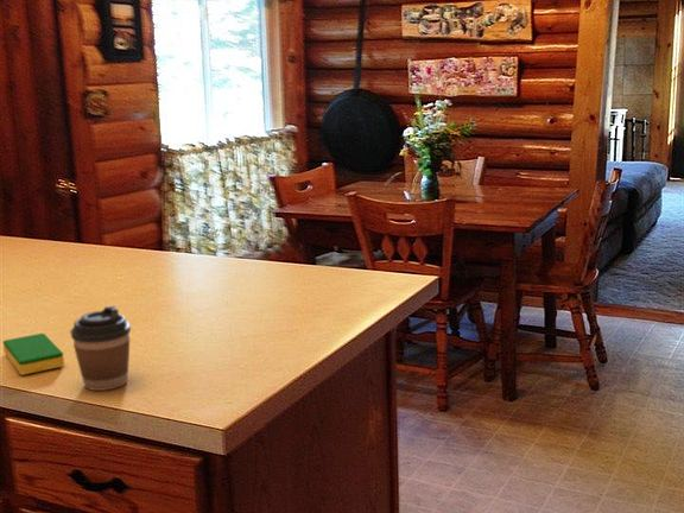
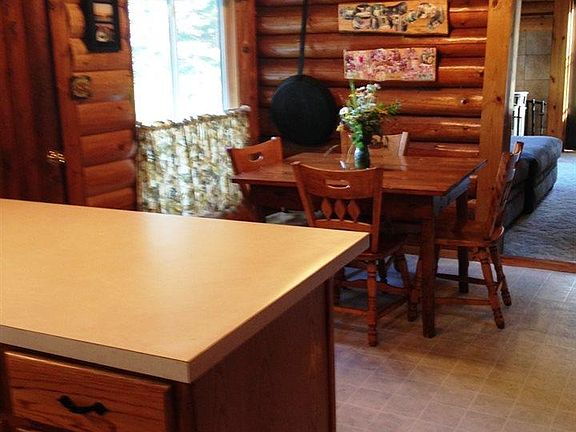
- dish sponge [2,332,65,376]
- coffee cup [69,305,132,392]
